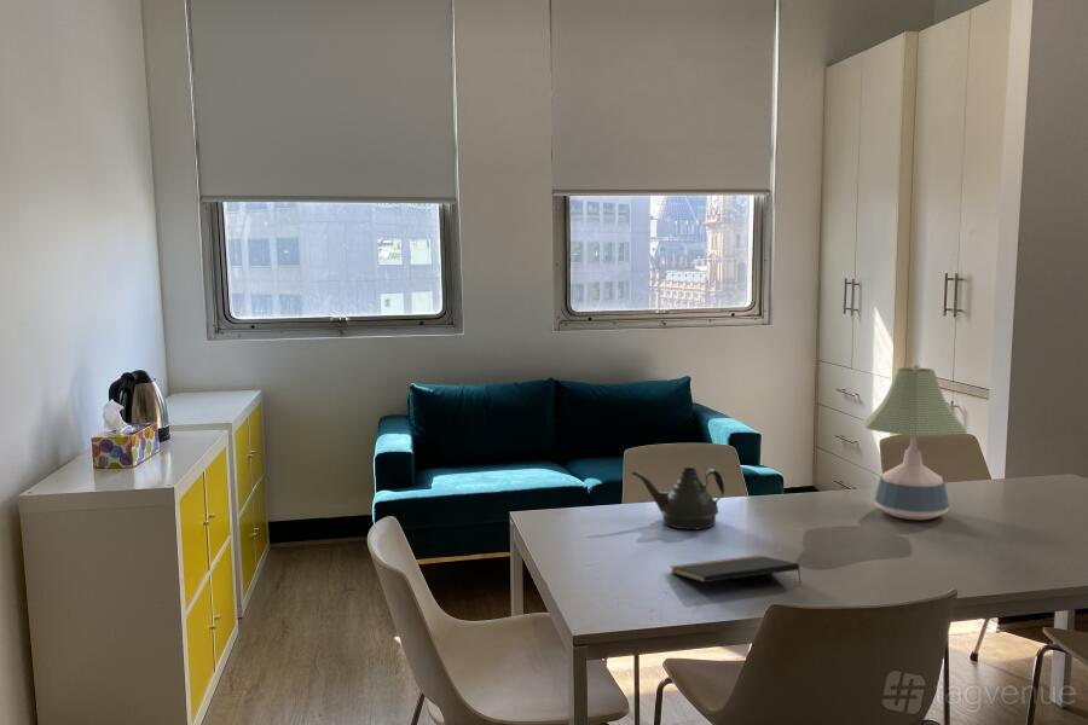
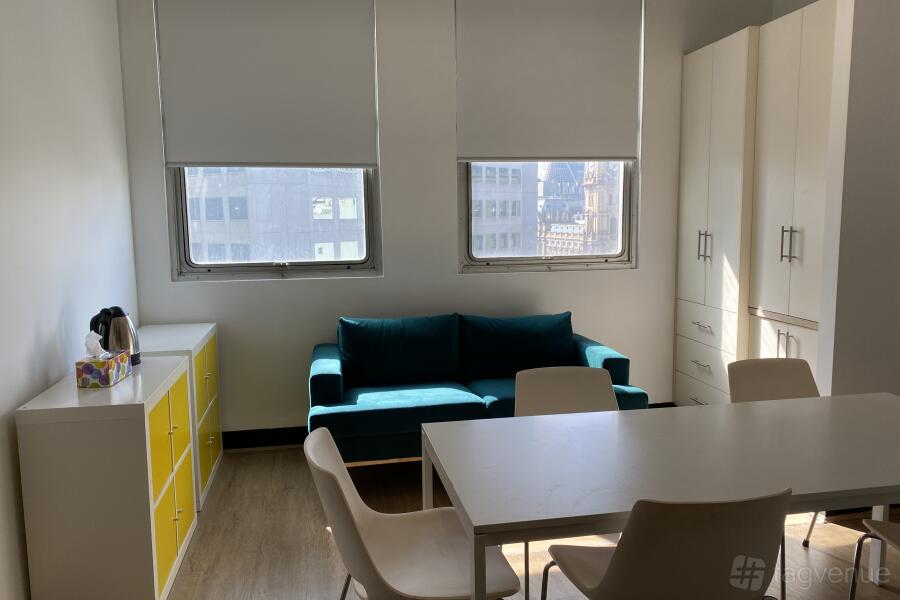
- teapot [630,466,725,530]
- notepad [670,555,803,585]
- desk lamp [863,362,968,521]
